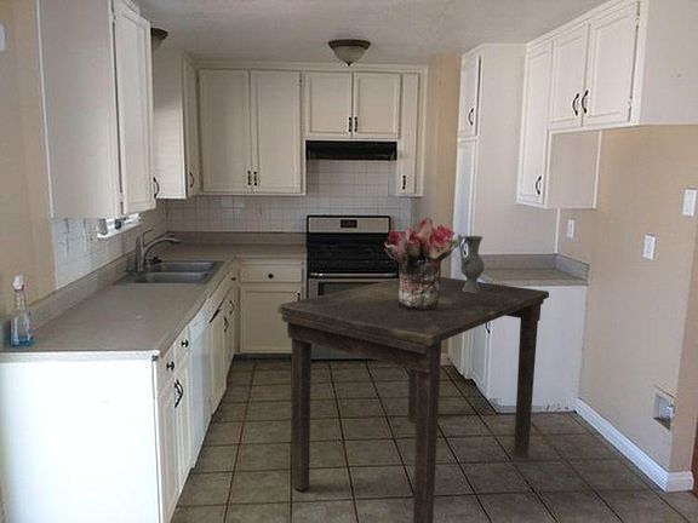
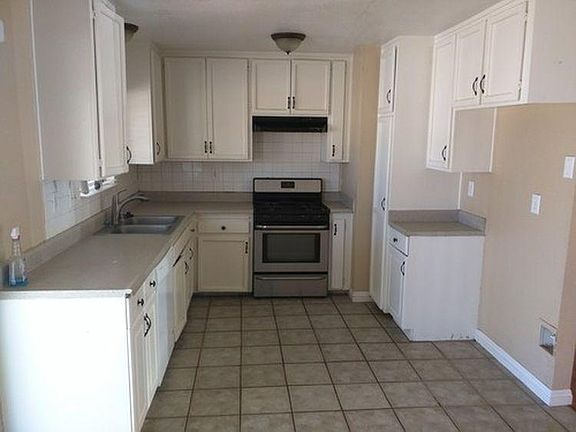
- pitcher [457,234,485,293]
- bouquet [383,217,459,310]
- dining table [276,276,550,523]
